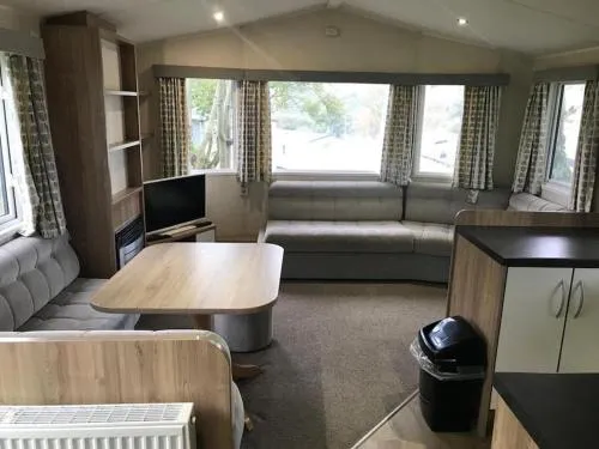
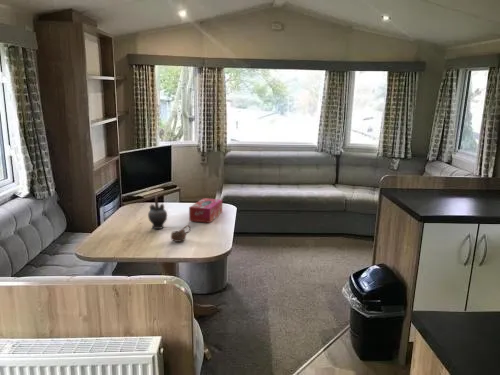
+ teapot [147,195,168,230]
+ cup [170,224,192,243]
+ tissue box [188,197,223,224]
